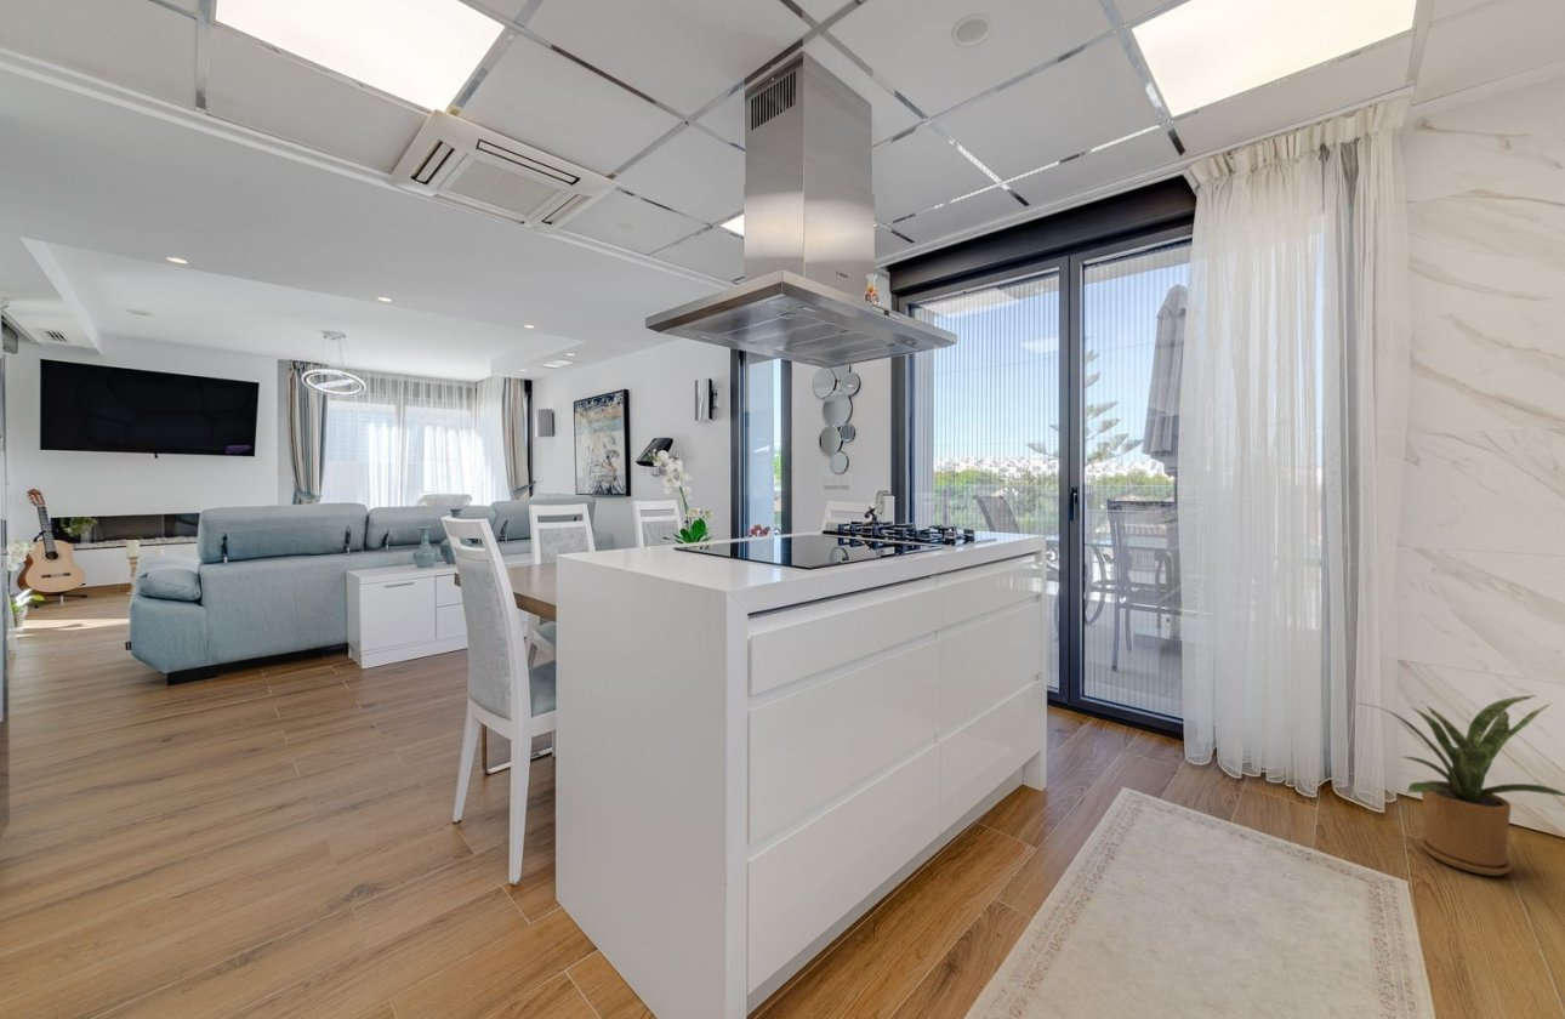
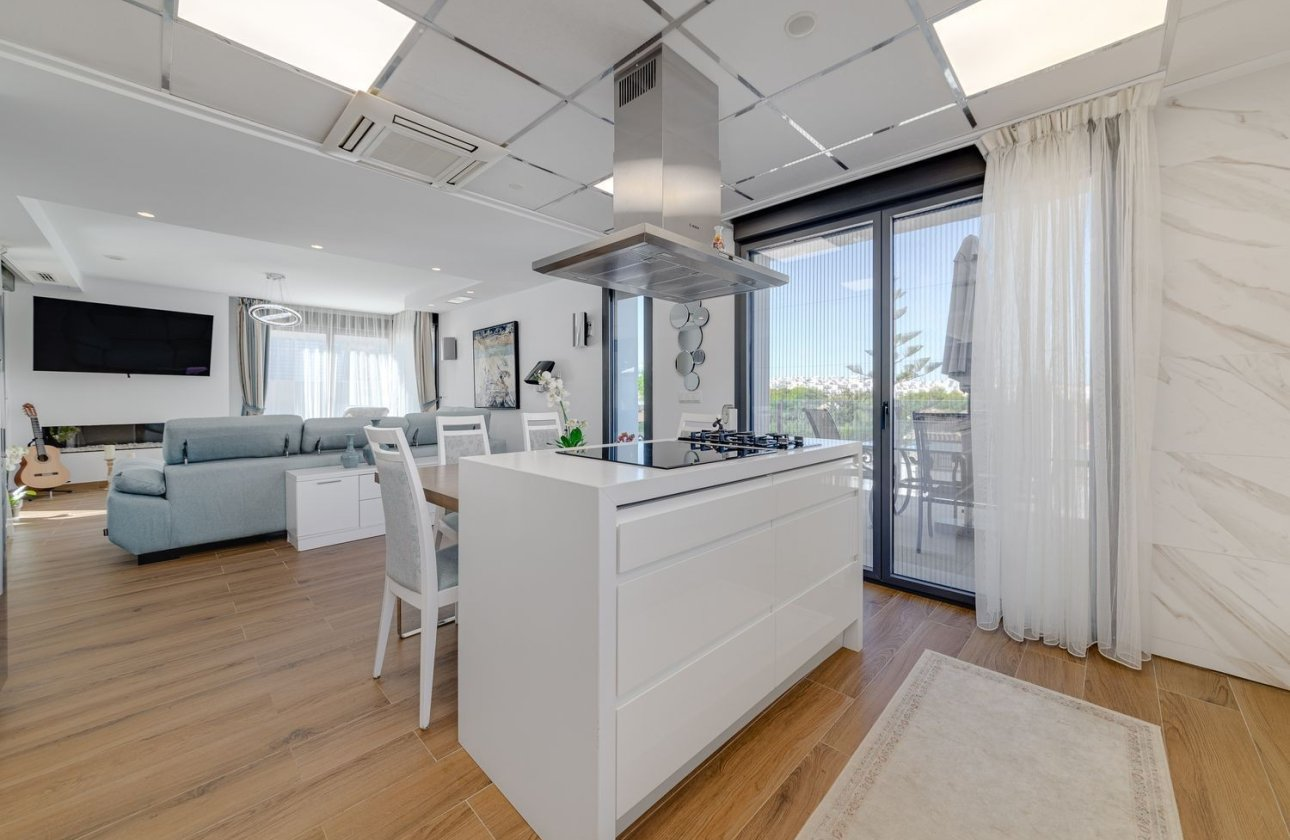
- house plant [1354,695,1565,877]
